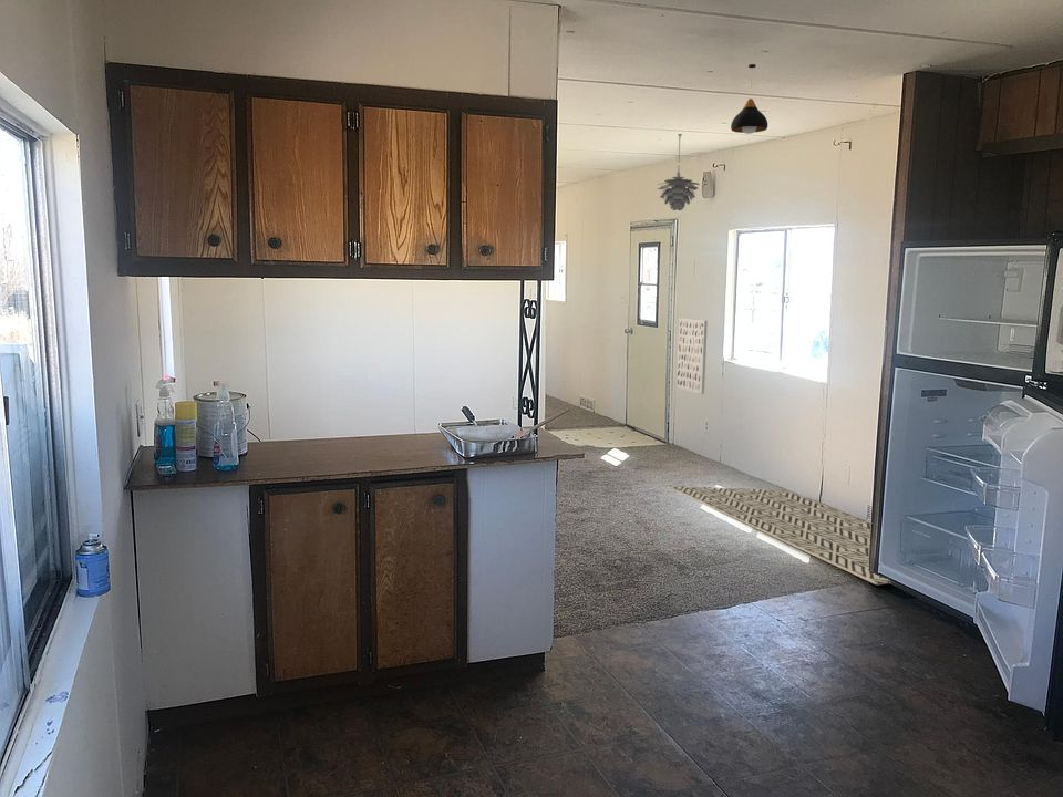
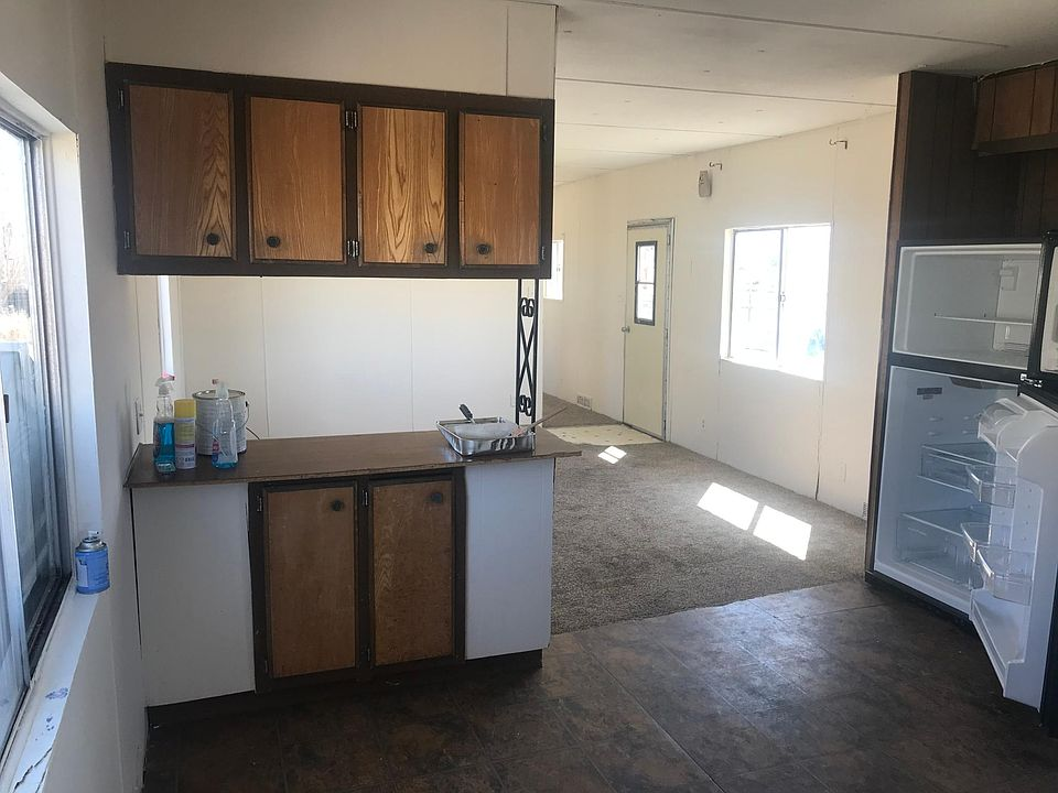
- wall art [675,318,709,395]
- rug [667,485,895,586]
- pendant light [730,63,768,135]
- pendant light [657,133,701,211]
